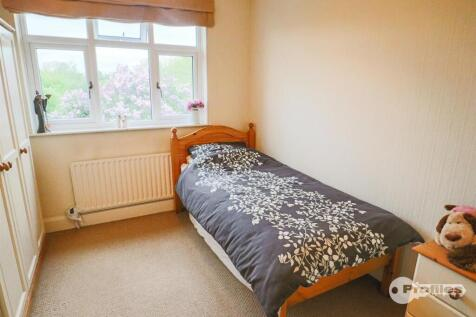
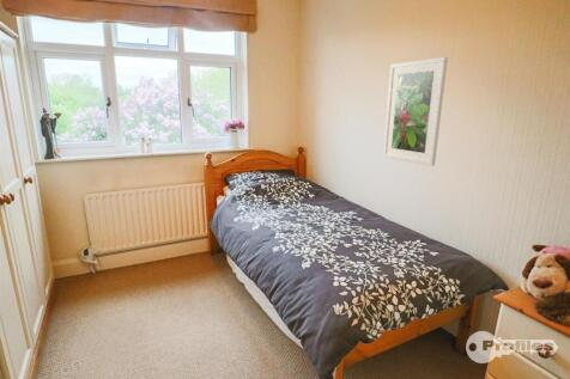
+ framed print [382,56,449,167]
